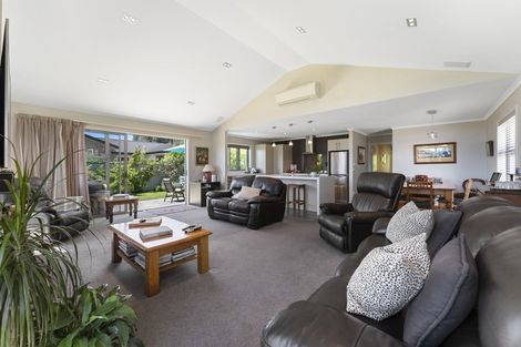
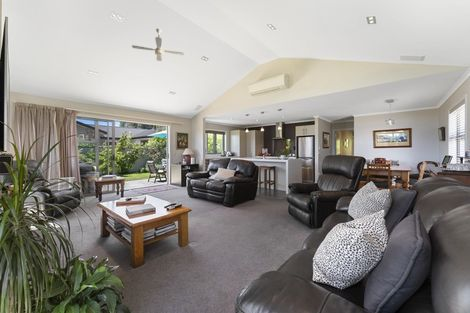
+ ceiling fan [131,28,185,62]
